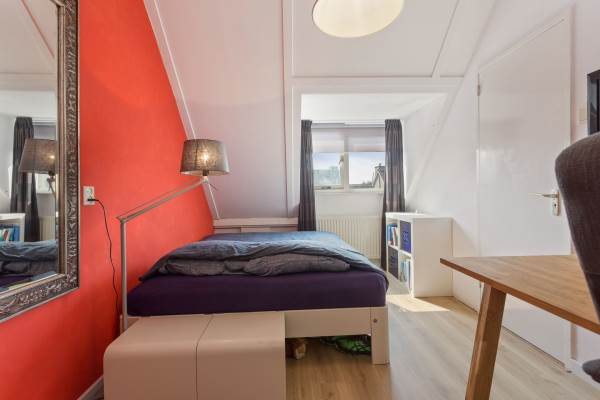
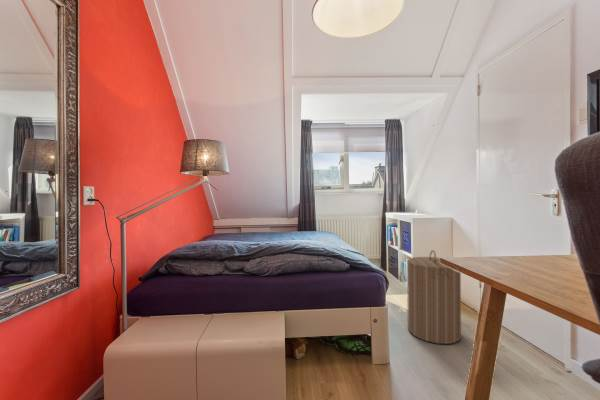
+ laundry hamper [406,249,462,345]
